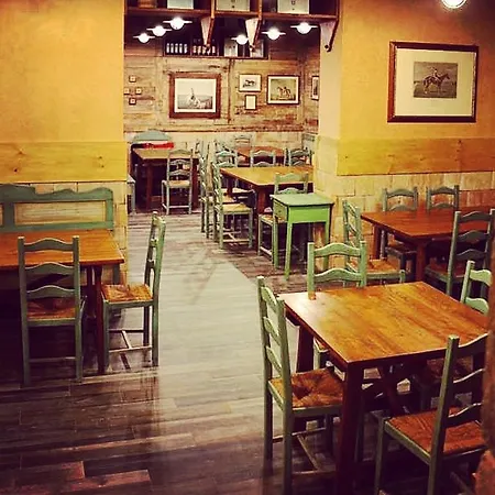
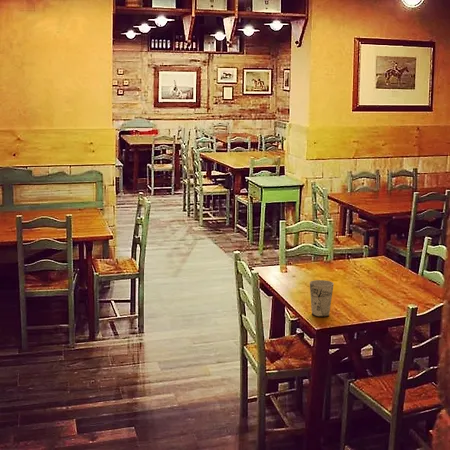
+ cup [309,279,335,318]
